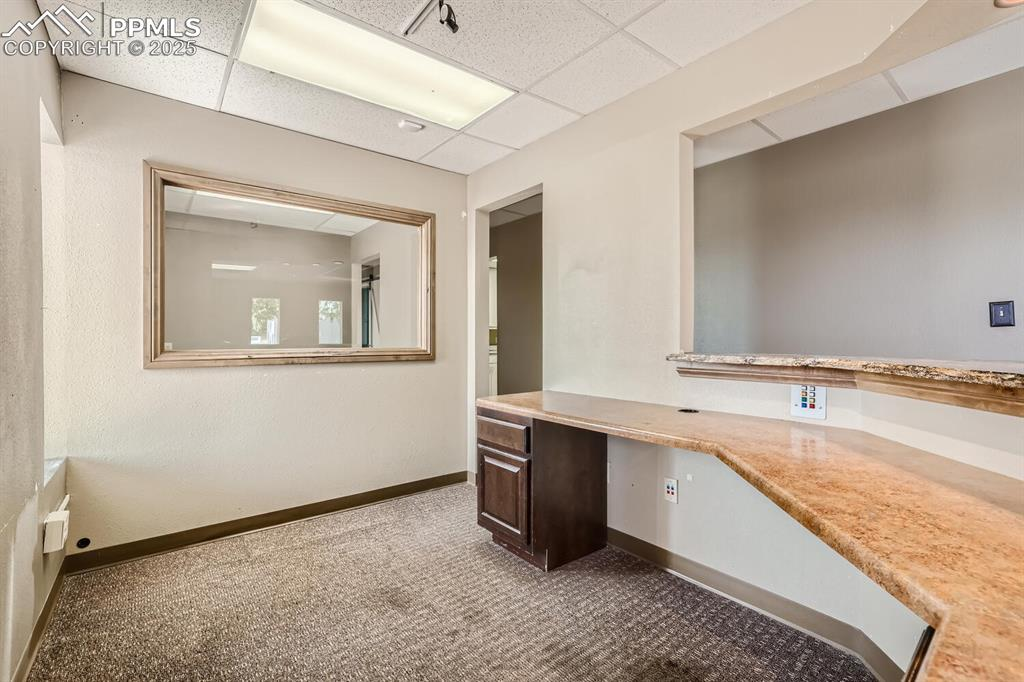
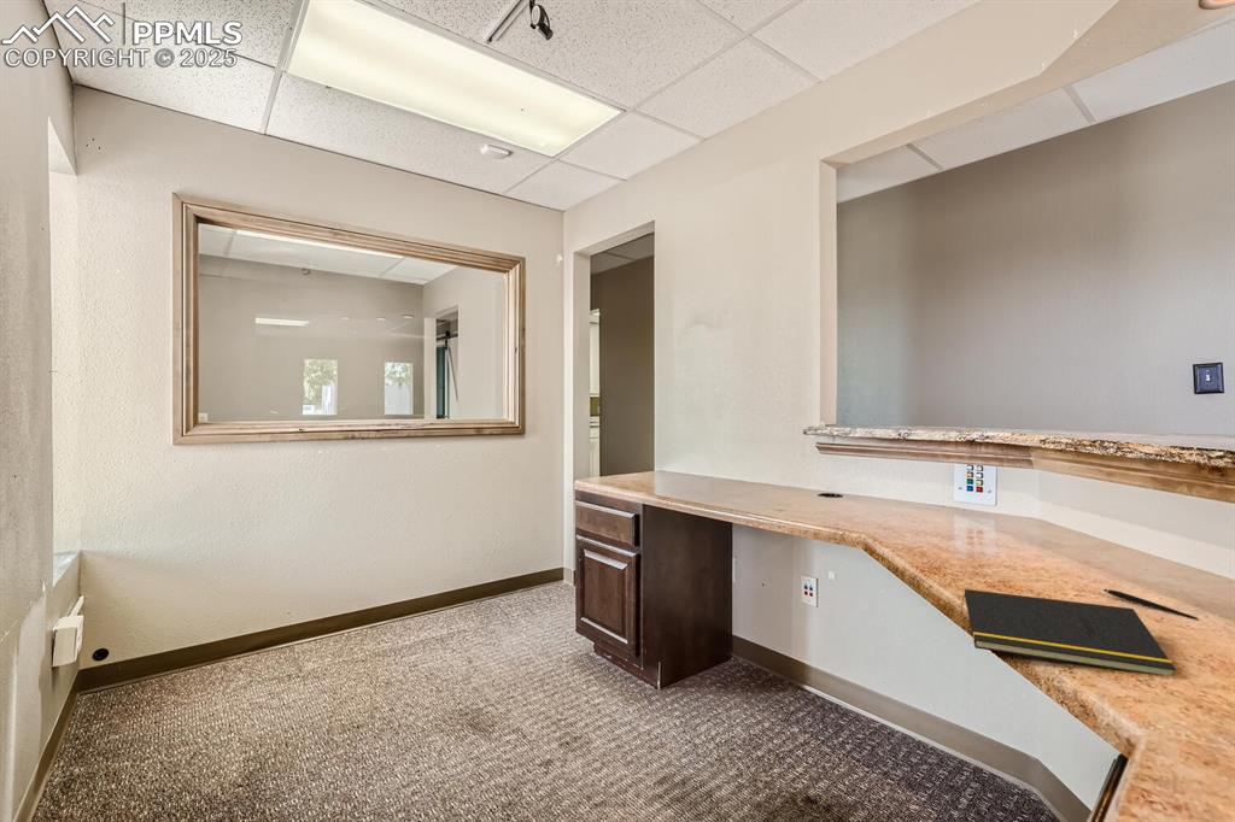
+ notepad [959,588,1177,677]
+ pen [1102,588,1199,621]
